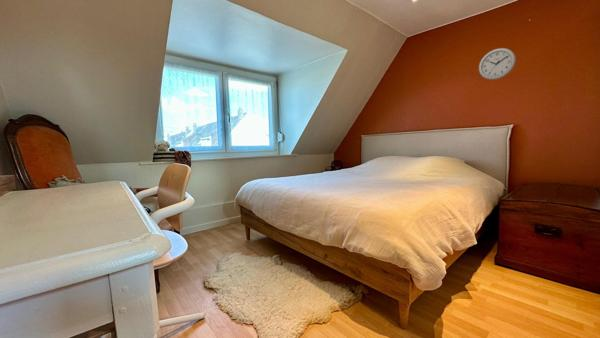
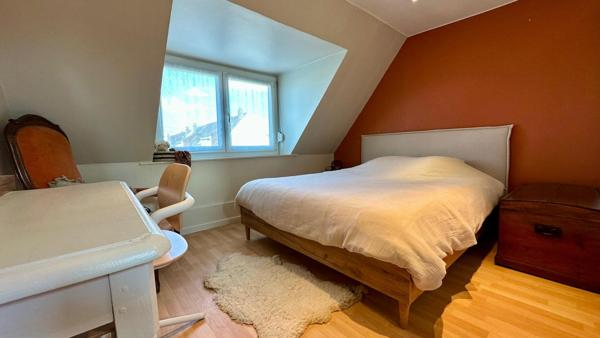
- wall clock [478,47,517,81]
